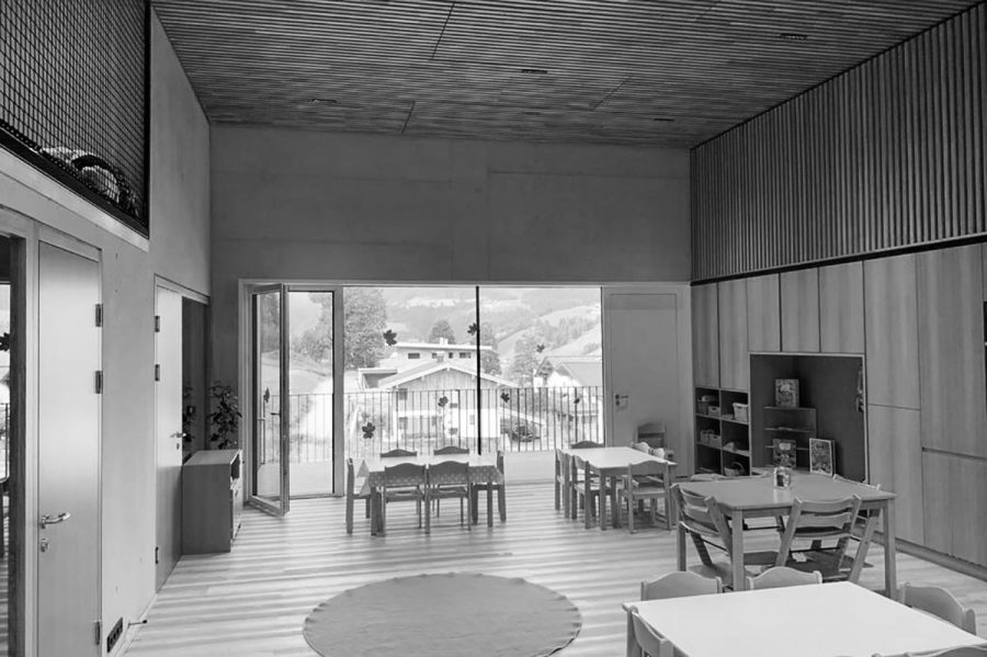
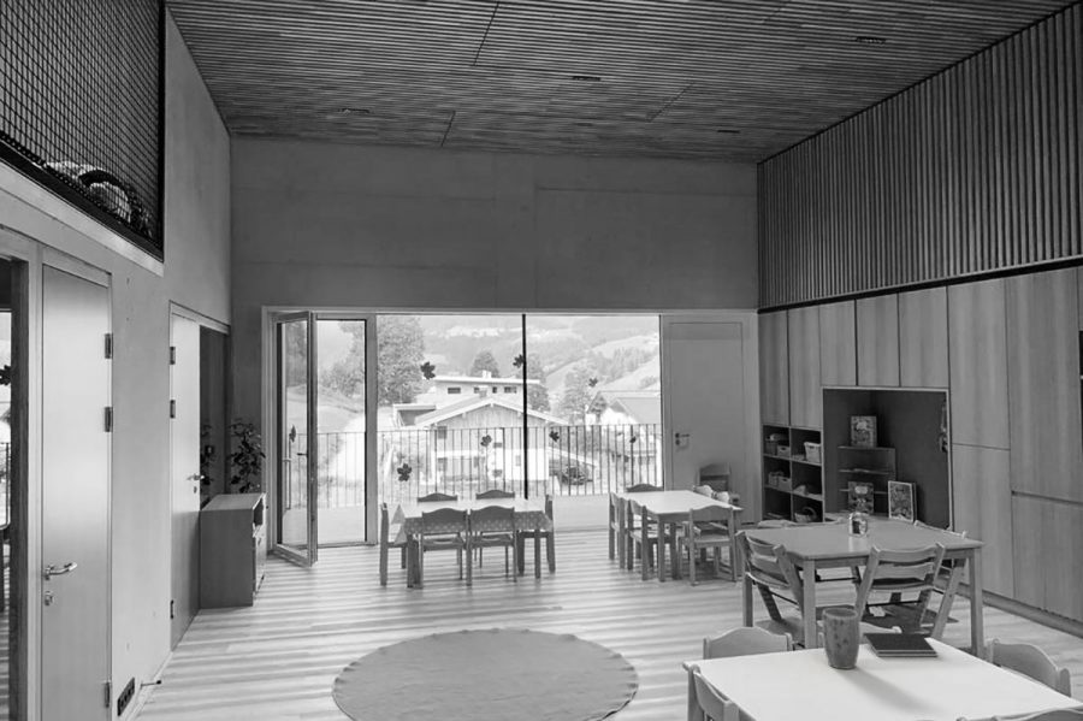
+ notepad [860,632,939,658]
+ plant pot [821,607,860,670]
